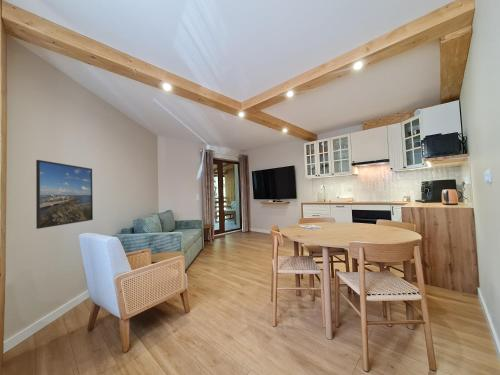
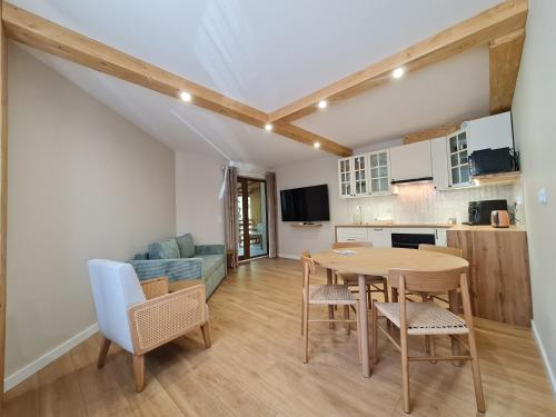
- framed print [35,159,94,230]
